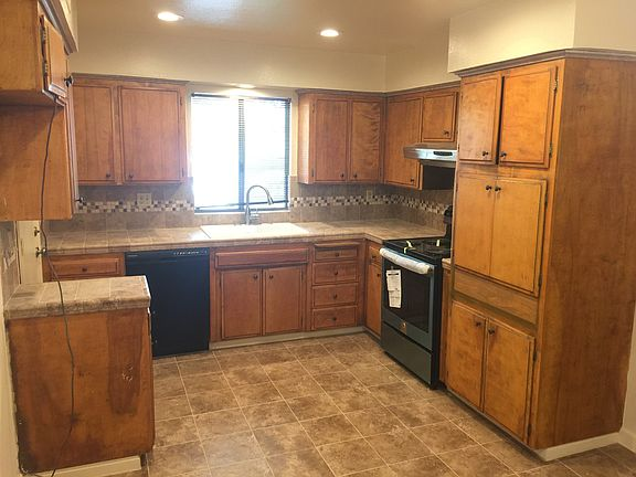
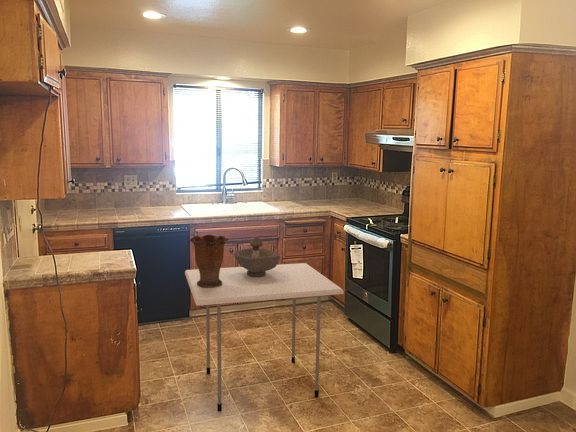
+ dining table [184,262,345,412]
+ vase [189,234,229,288]
+ decorative bowl [233,236,281,277]
